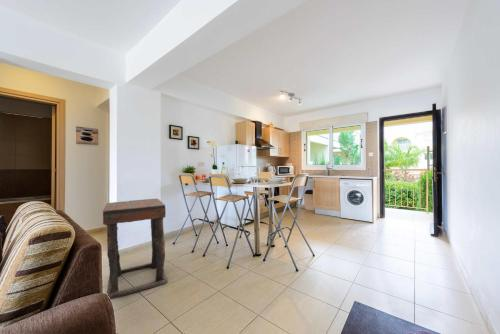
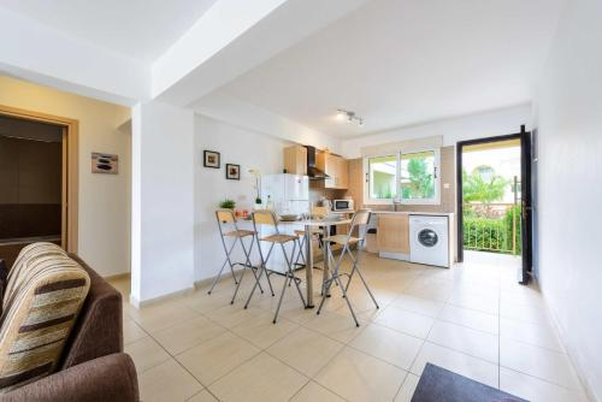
- side table [102,198,169,300]
